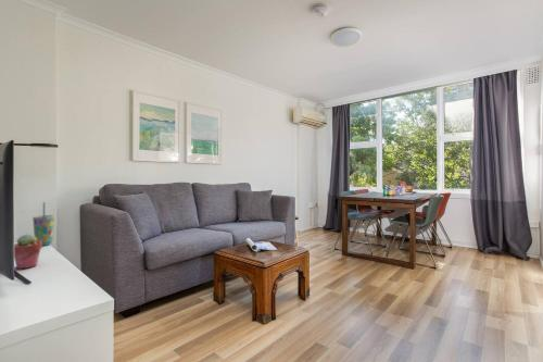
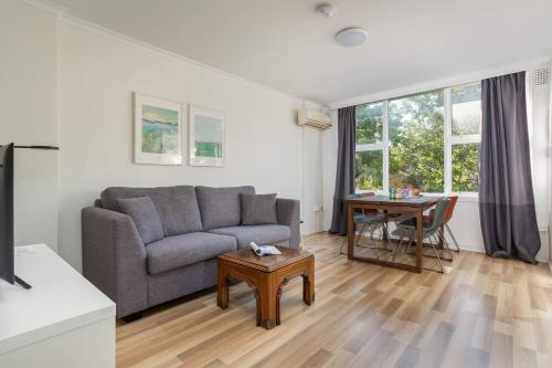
- cup [31,201,55,247]
- potted succulent [13,233,43,270]
